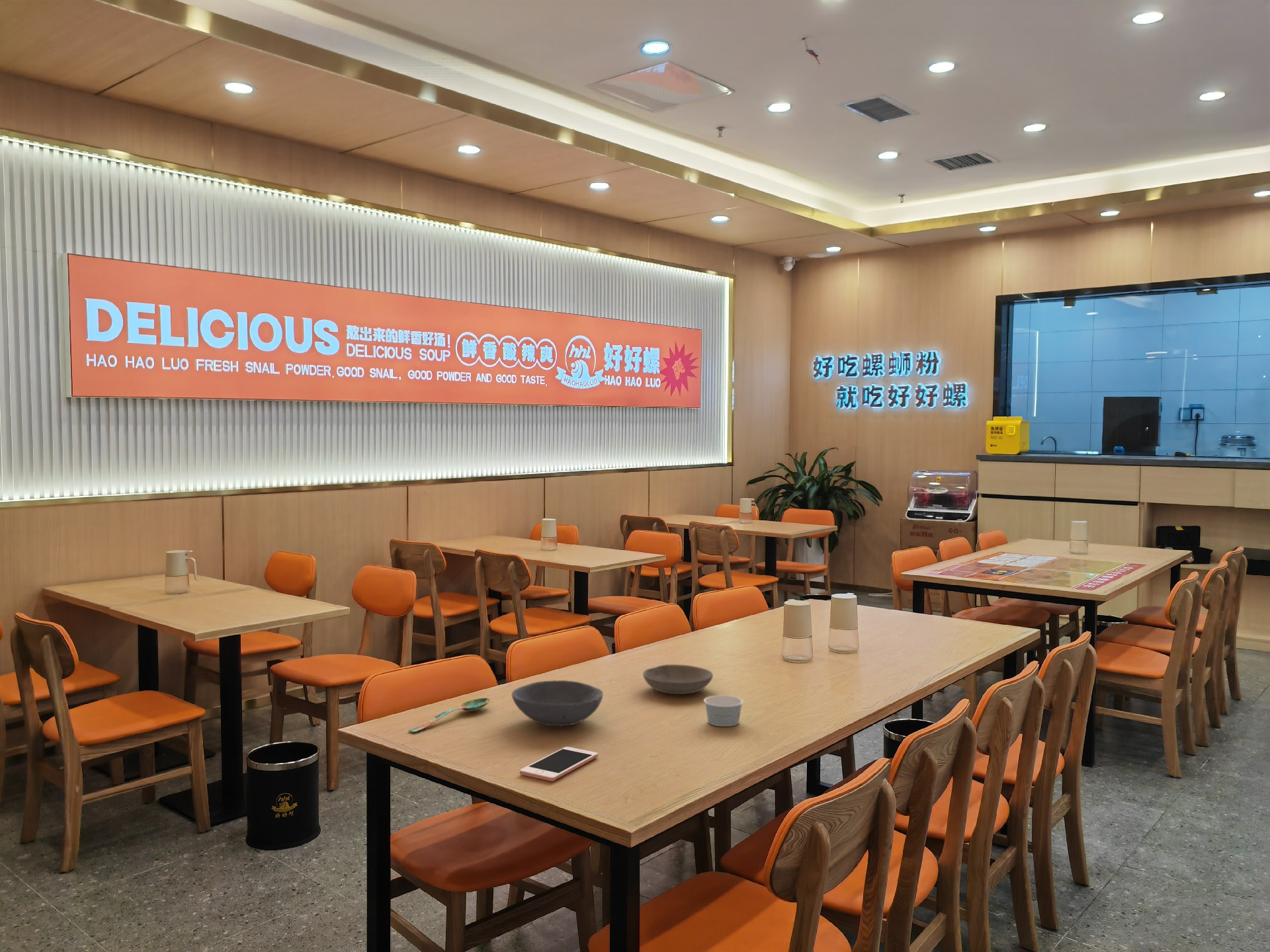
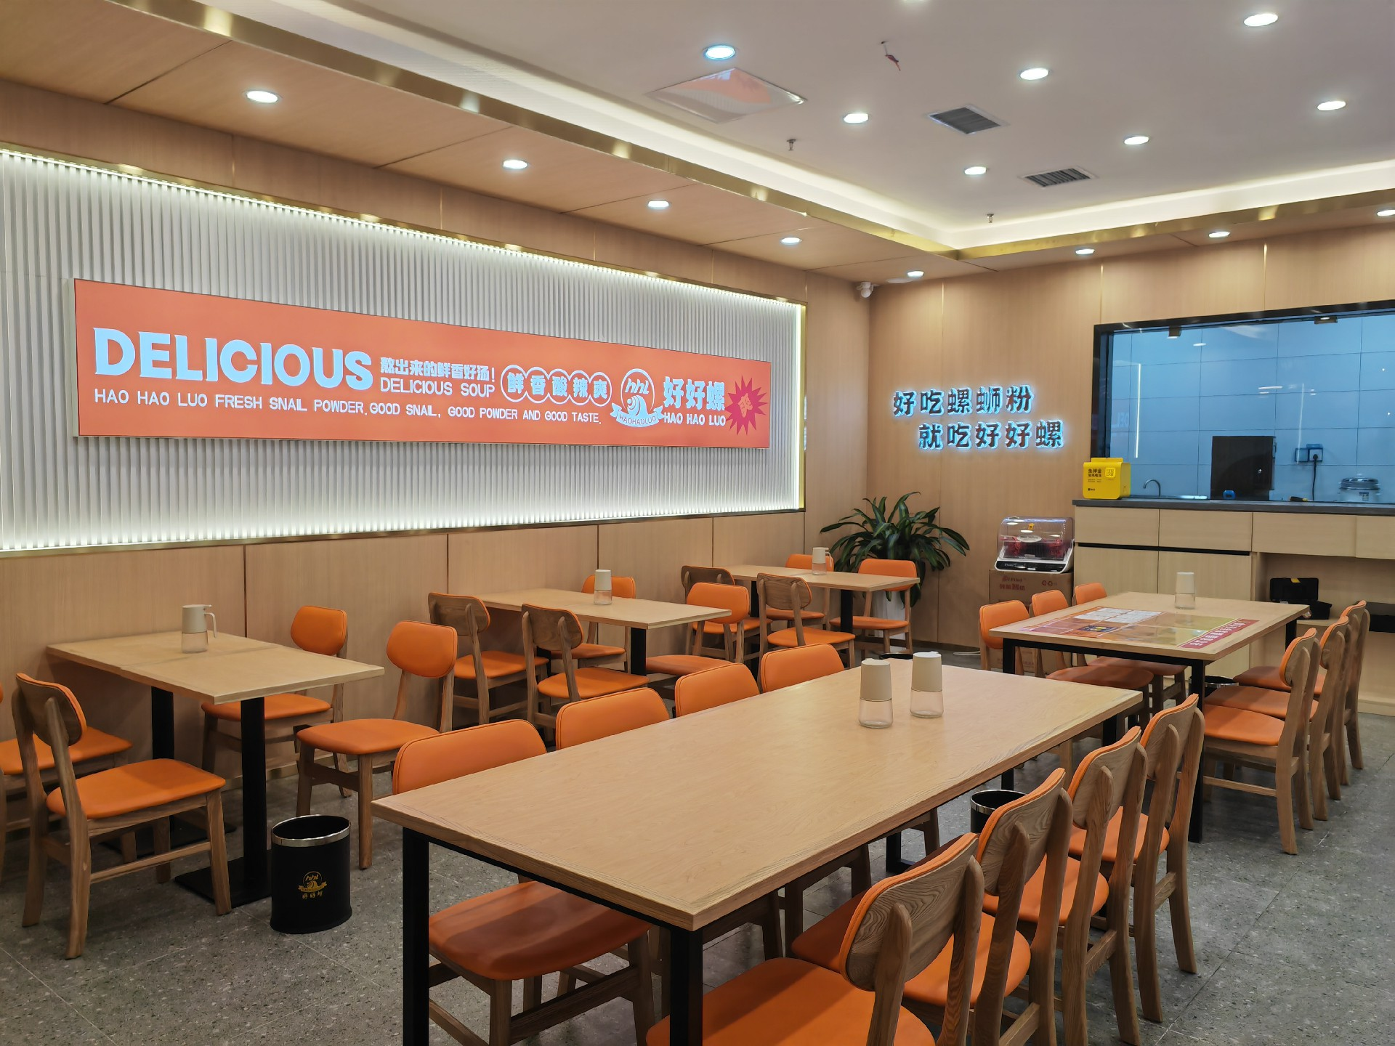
- cell phone [519,746,599,782]
- bowl [511,680,604,727]
- paper cup [703,695,744,727]
- bowl [642,664,714,695]
- spoon [408,697,491,733]
